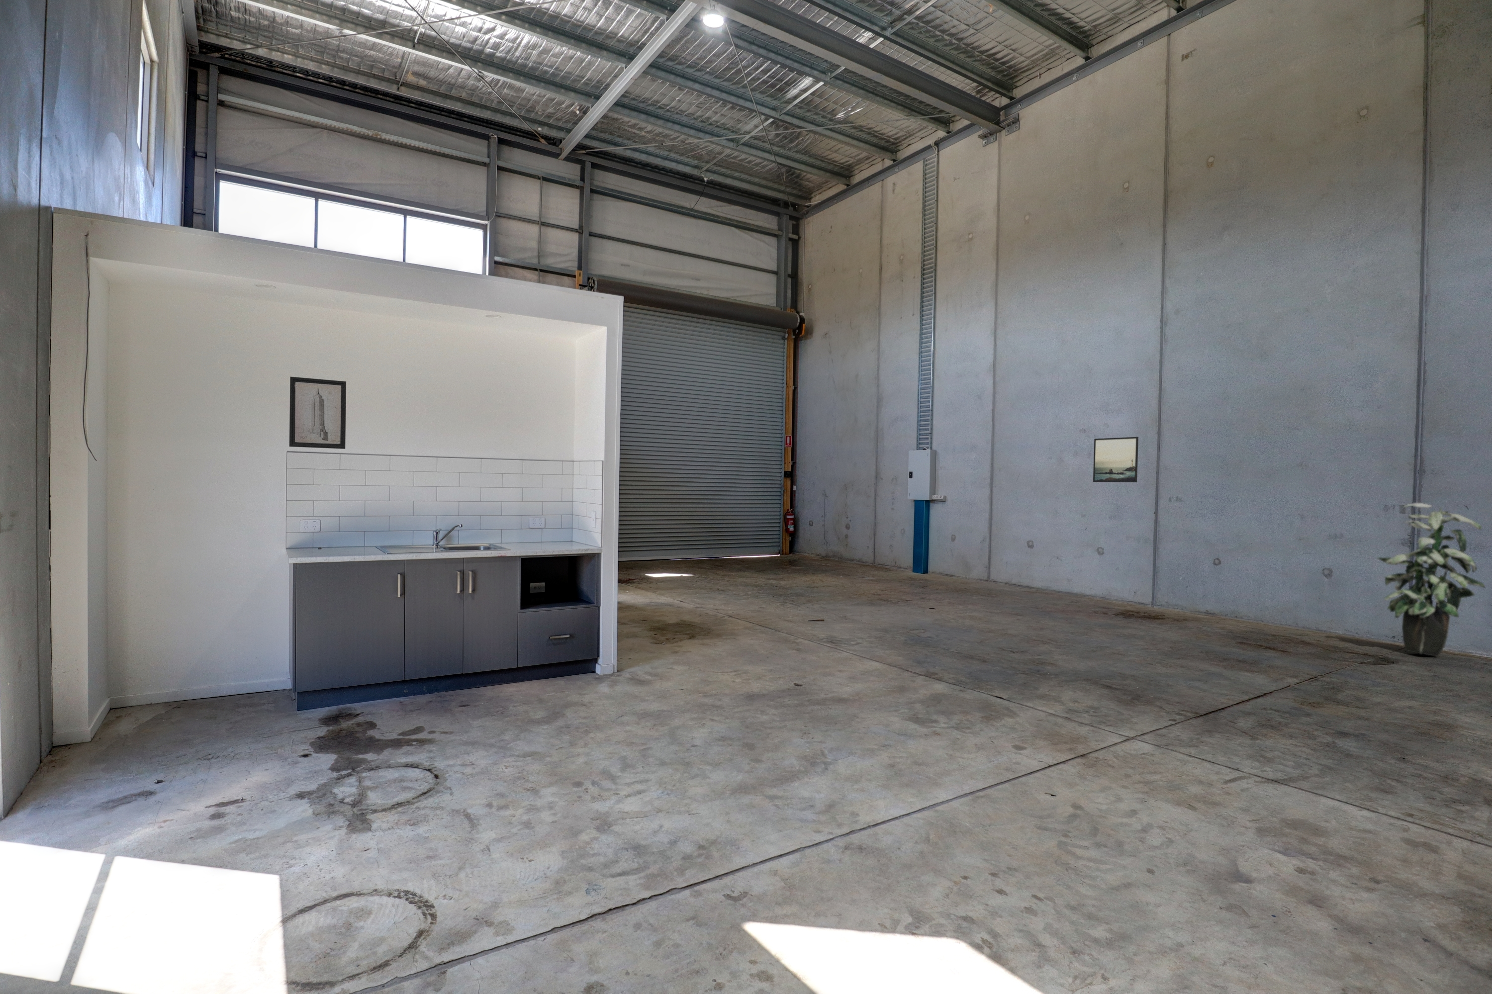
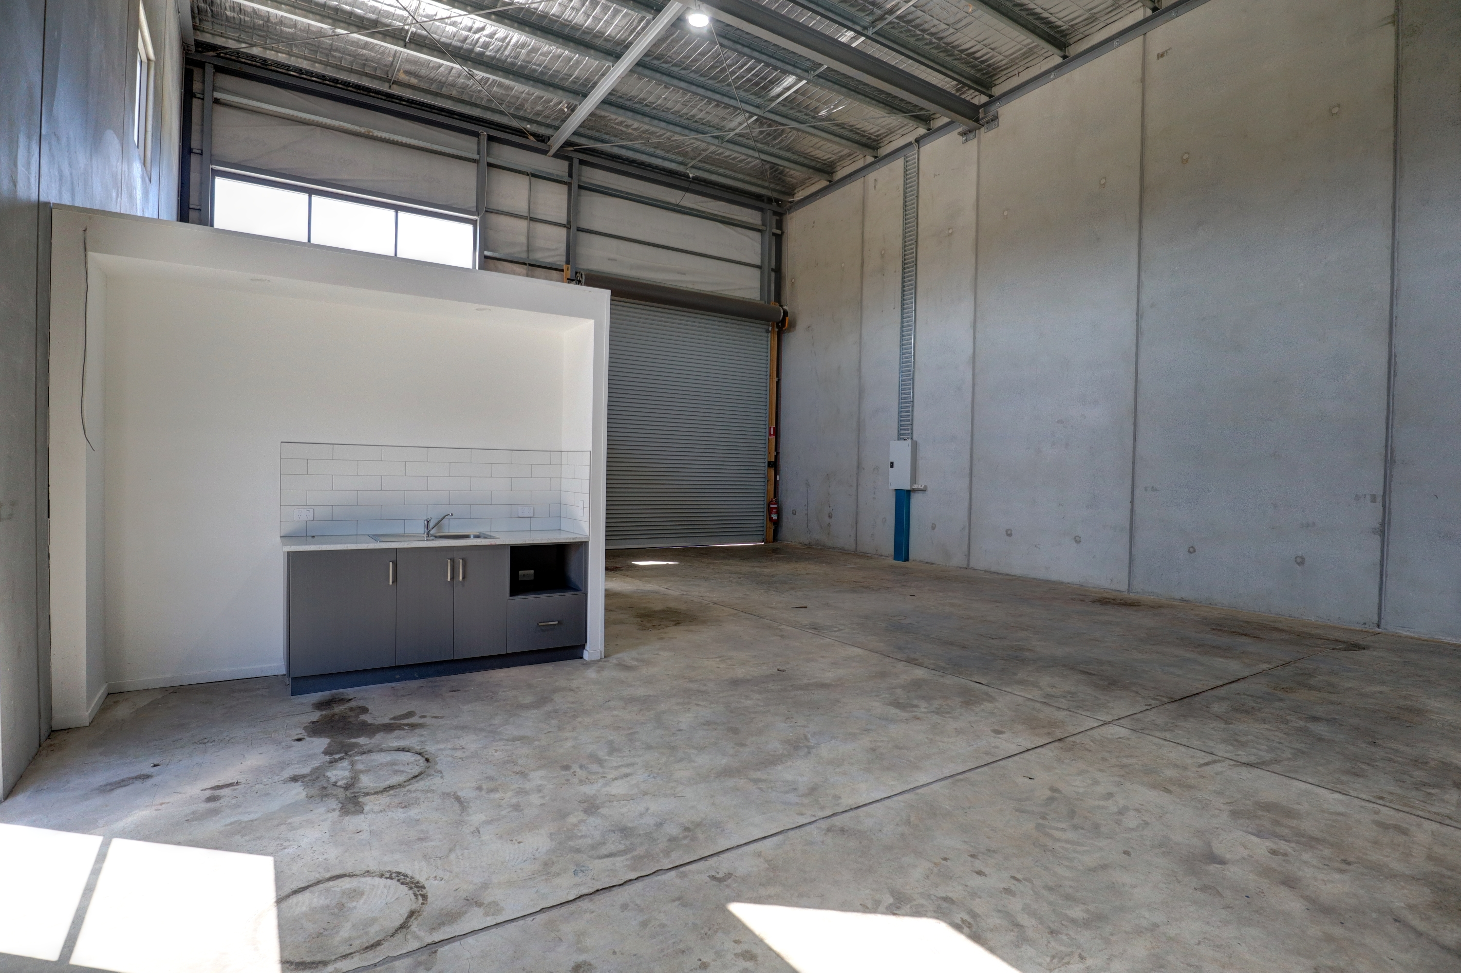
- wall art [288,376,346,449]
- indoor plant [1377,503,1486,658]
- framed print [1093,437,1139,483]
